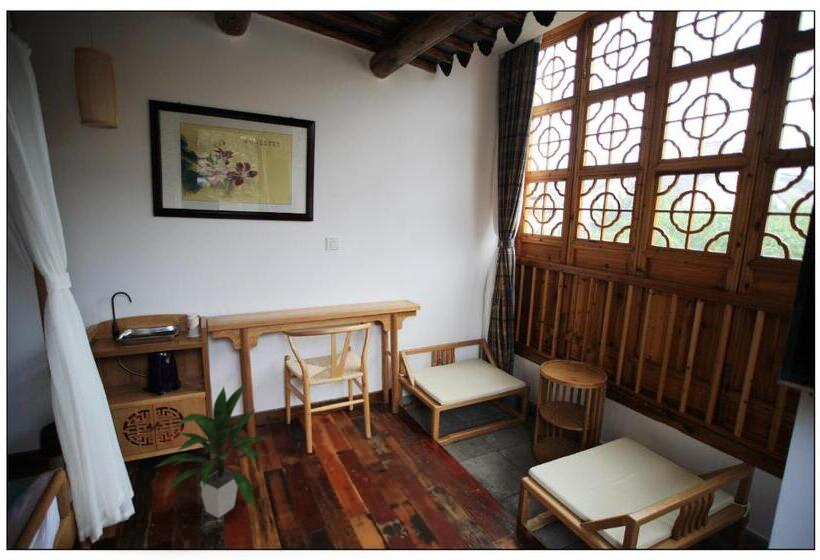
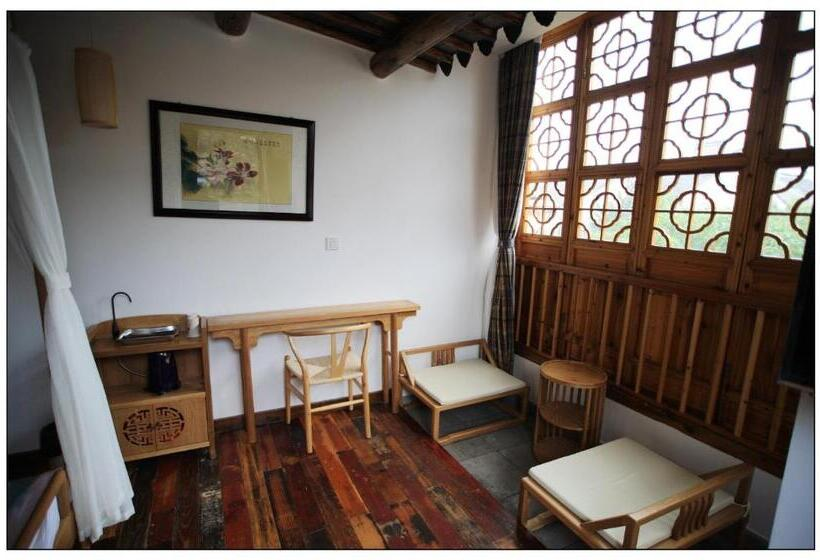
- indoor plant [153,382,268,519]
